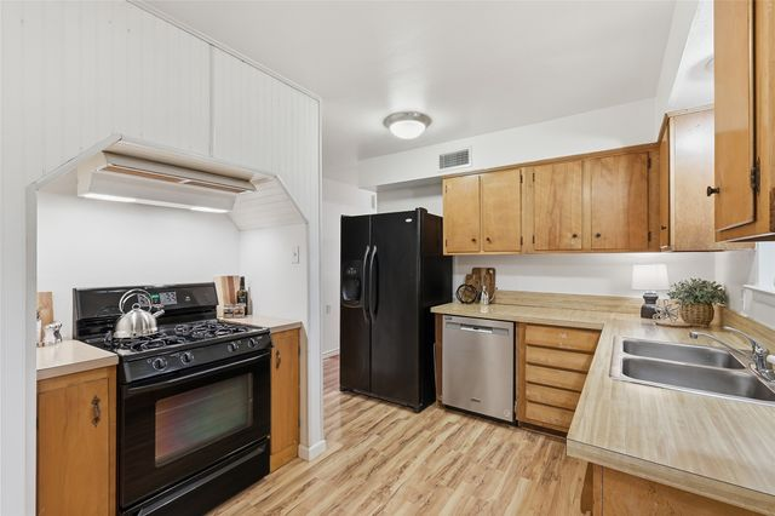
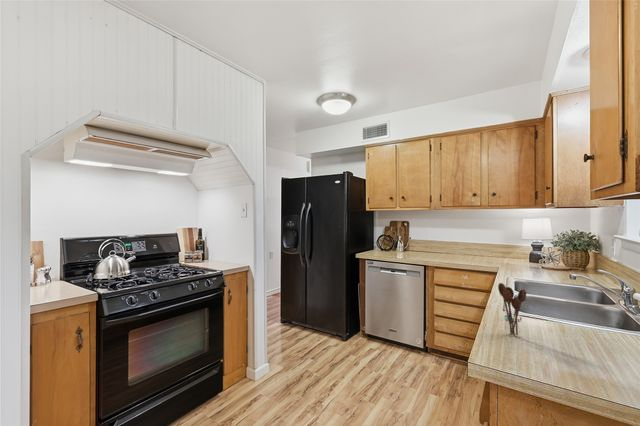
+ utensil holder [497,282,527,337]
